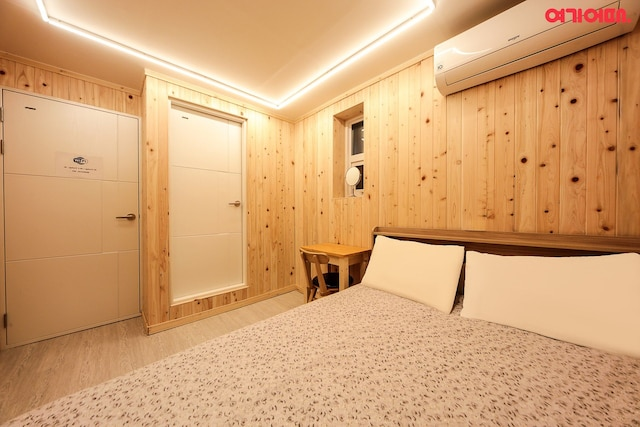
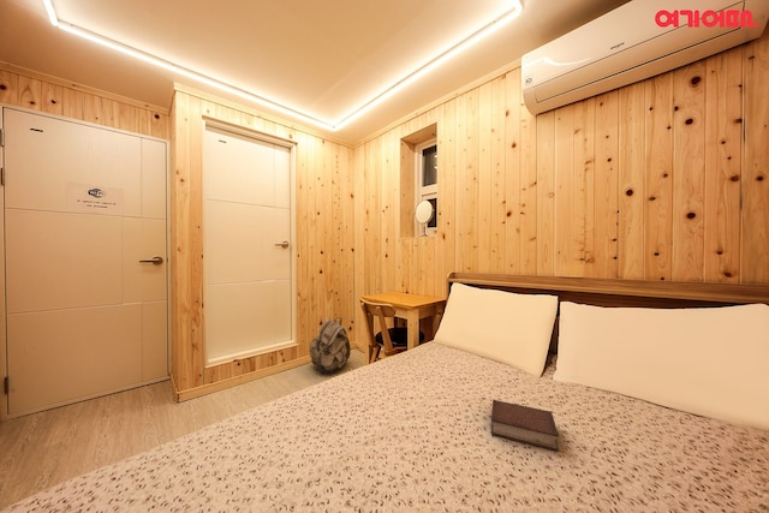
+ backpack [308,316,352,375]
+ book [490,399,560,452]
